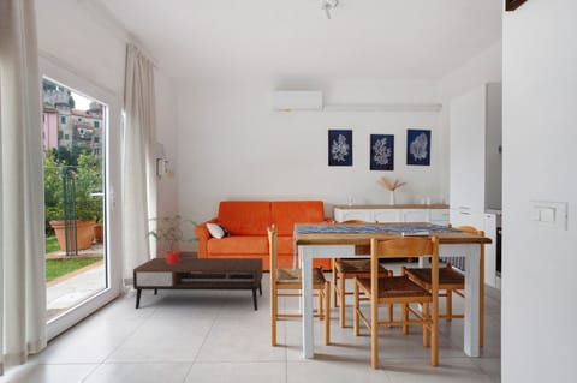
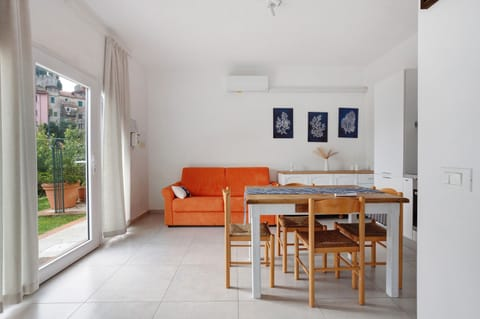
- potted plant [143,214,203,264]
- coffee table [132,257,264,311]
